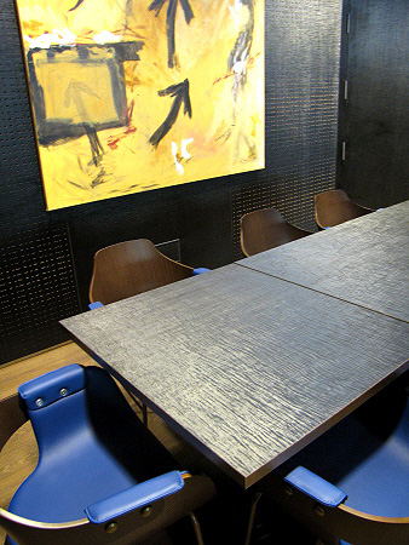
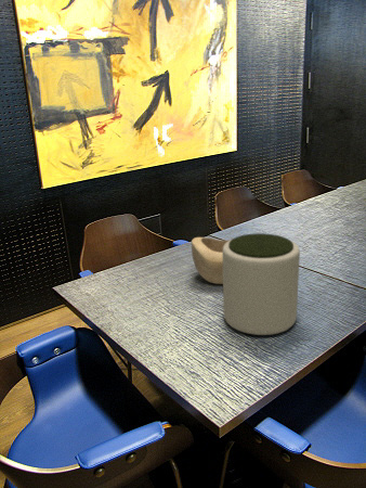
+ plant pot [222,232,301,336]
+ decorative bowl [191,236,234,285]
